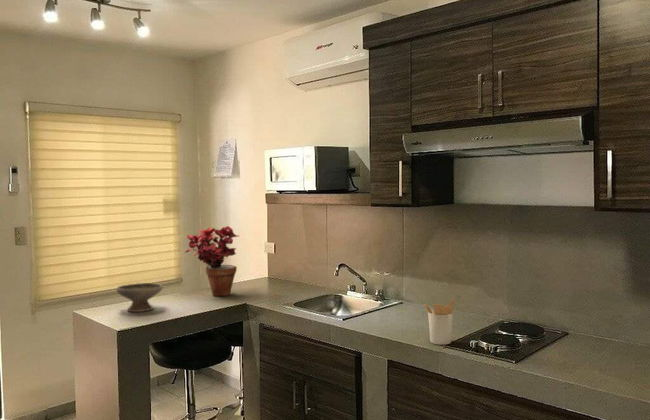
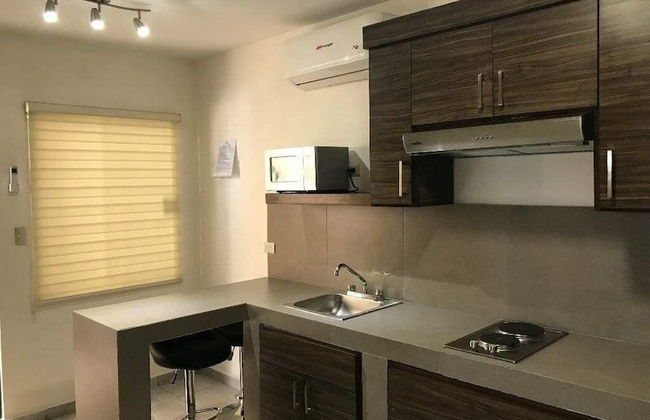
- utensil holder [422,297,455,346]
- potted plant [184,225,240,297]
- bowl [116,282,163,313]
